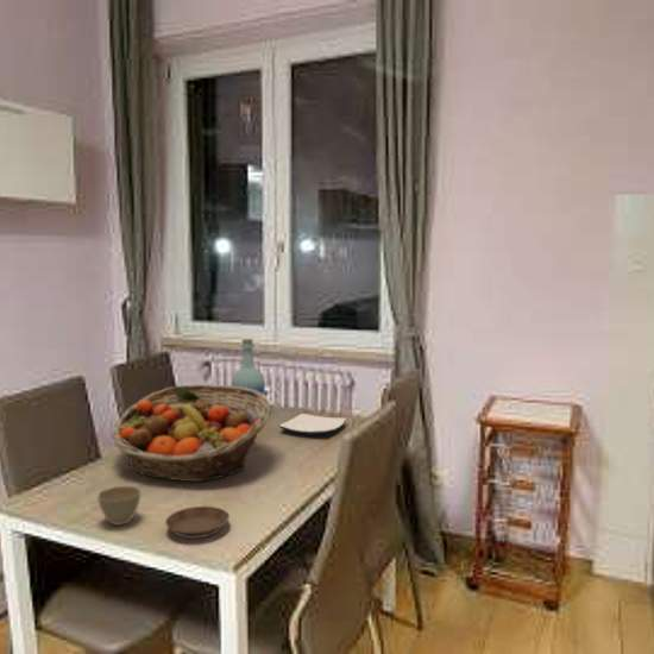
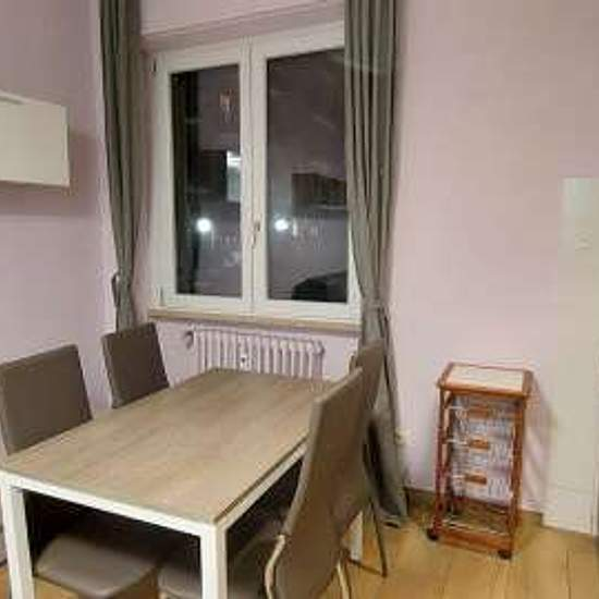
- flower pot [96,485,142,527]
- fruit basket [109,383,271,483]
- bottle [231,338,266,408]
- saucer [164,505,231,540]
- plate [278,413,347,436]
